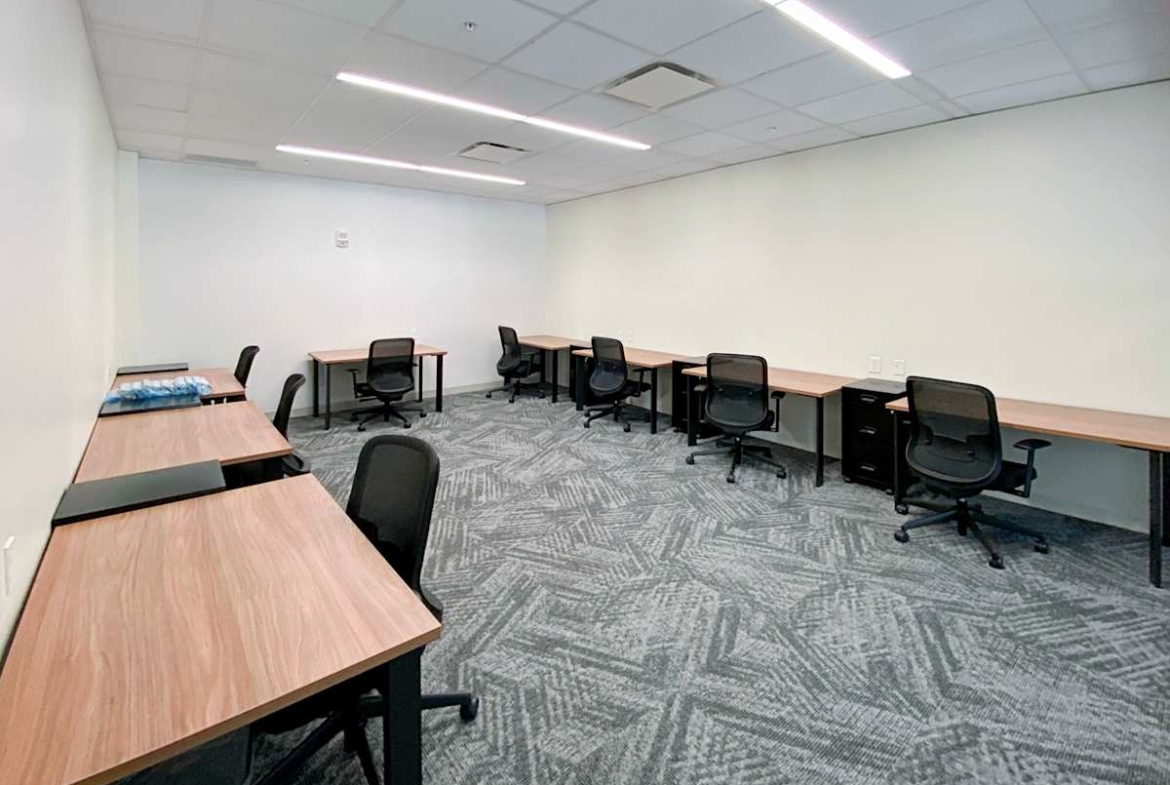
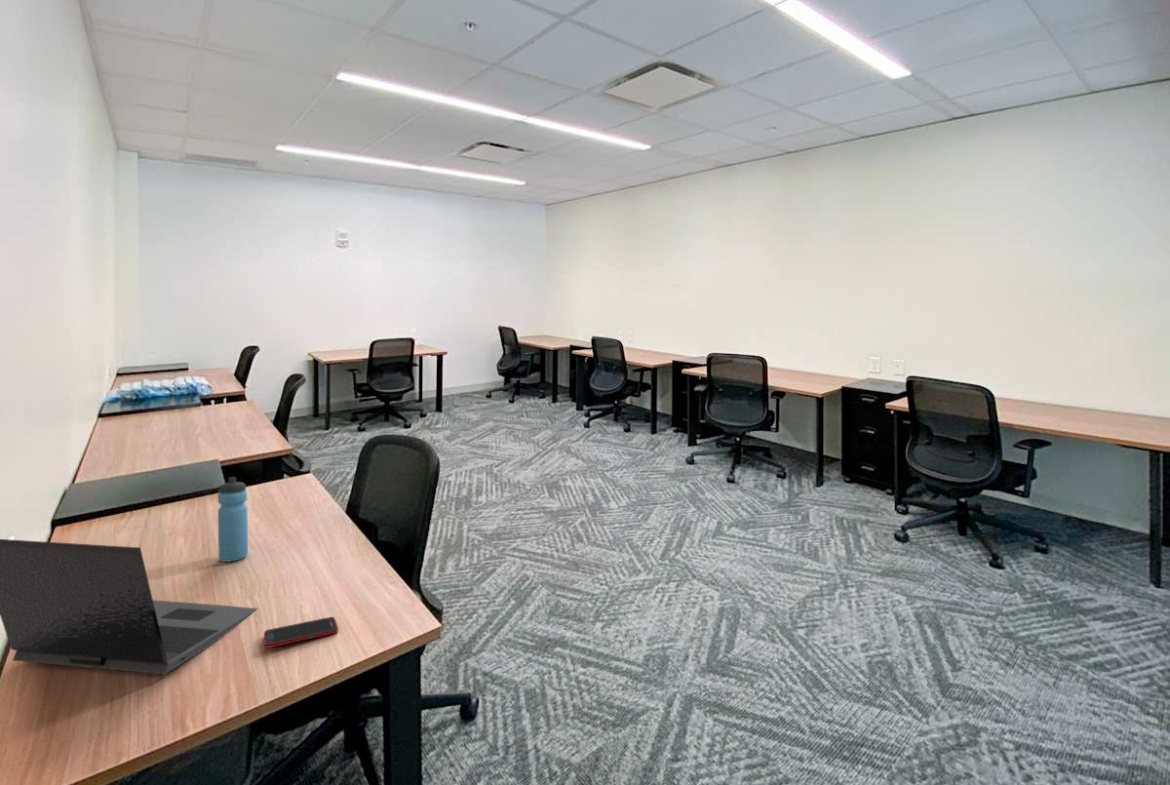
+ cell phone [263,616,339,649]
+ water bottle [217,476,249,563]
+ laptop [0,538,258,675]
